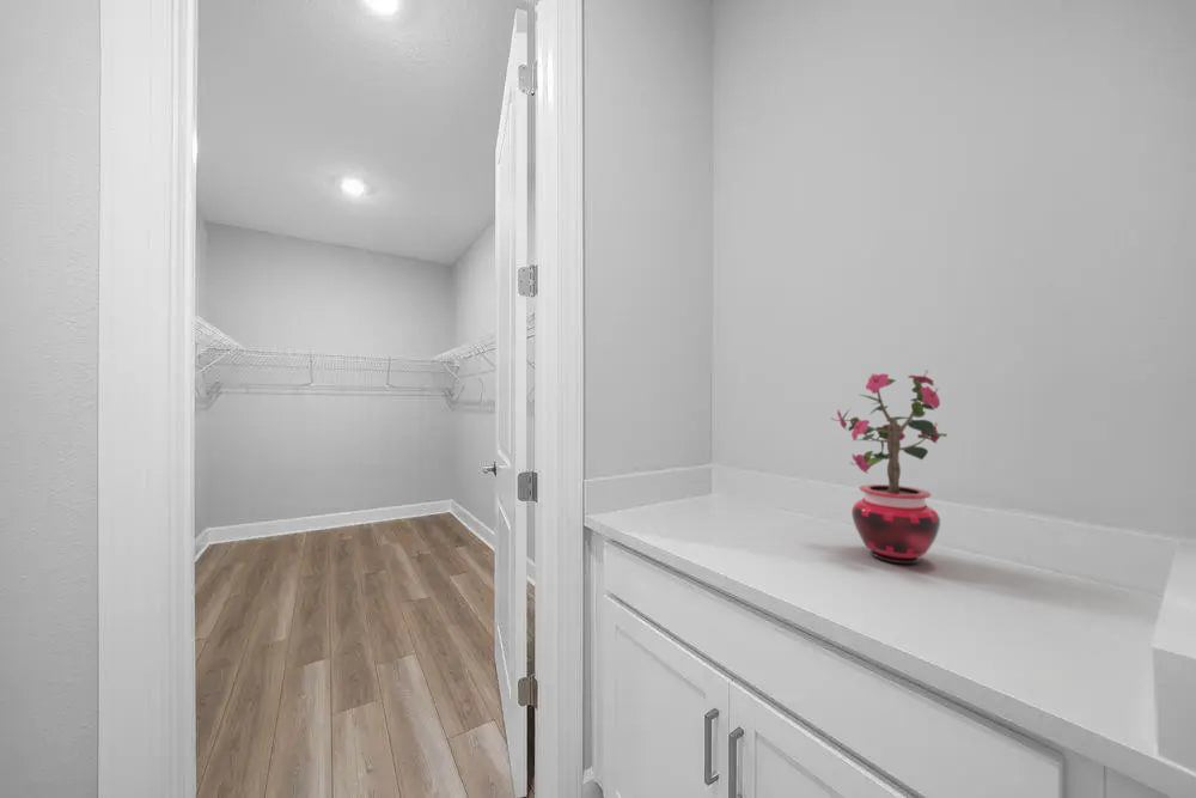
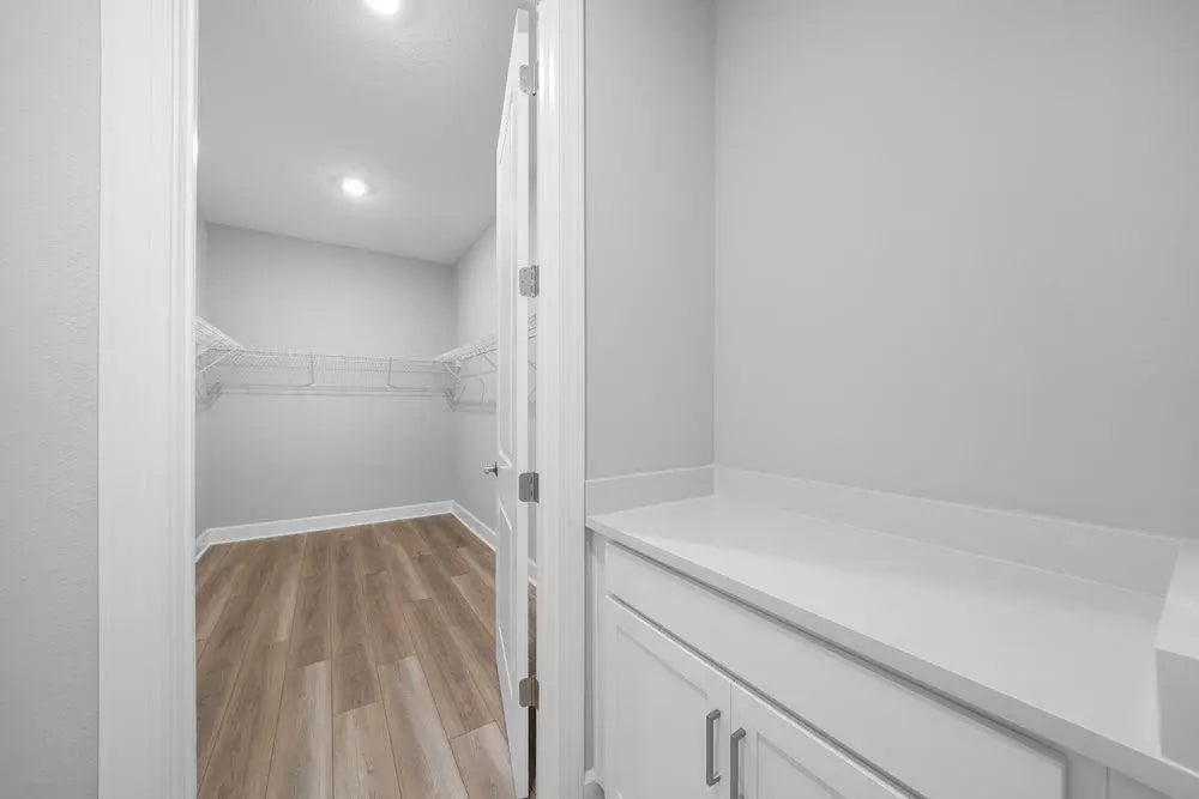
- potted plant [830,367,948,565]
